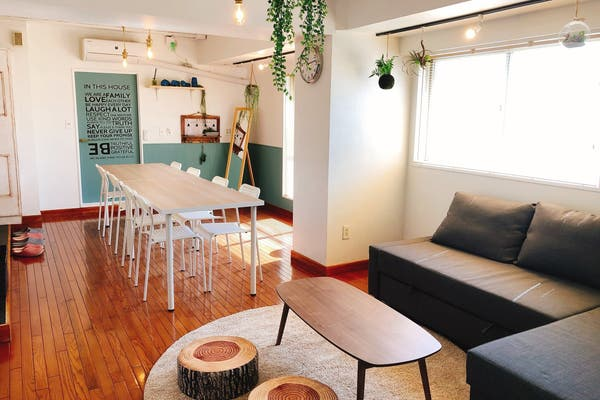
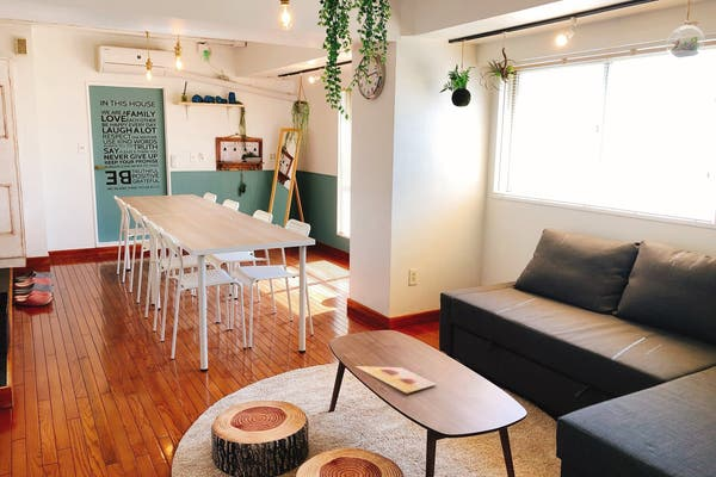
+ painting [354,365,438,395]
